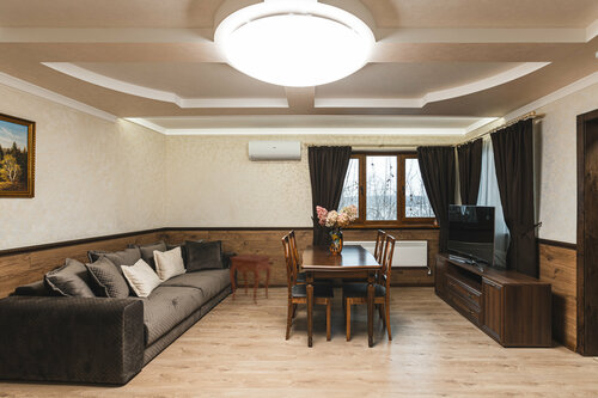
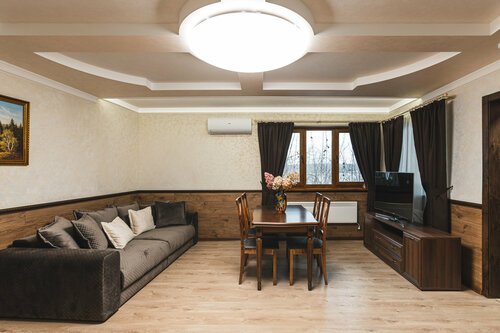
- side table [228,252,273,306]
